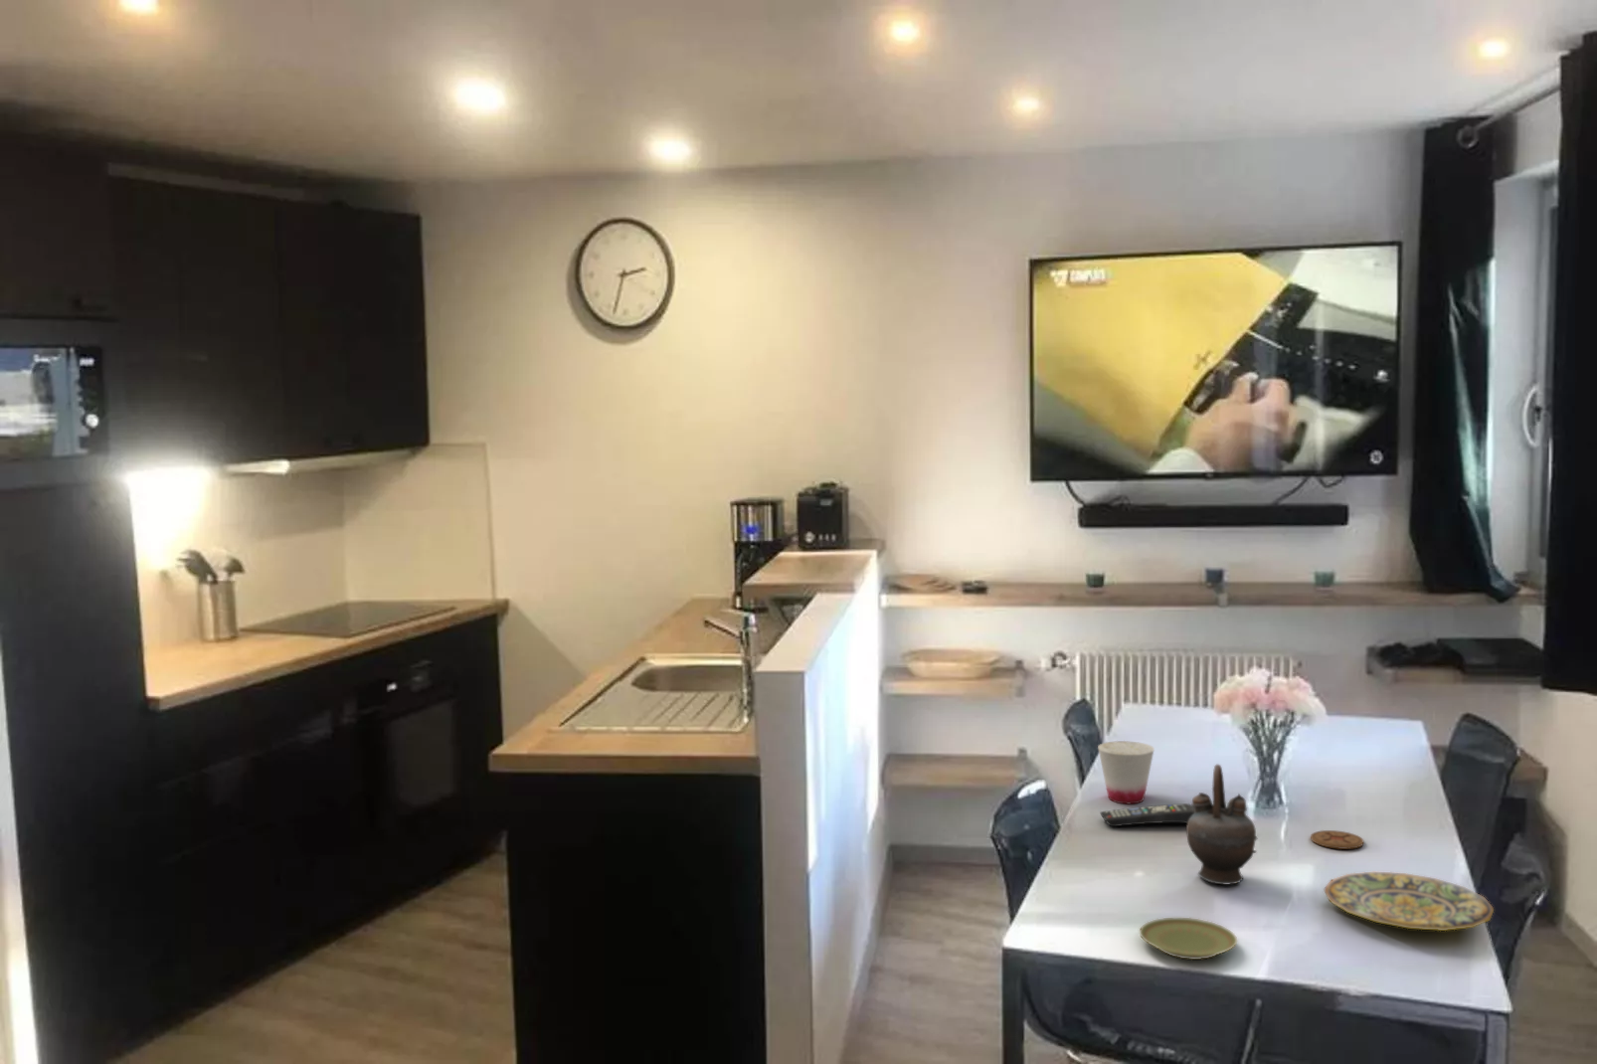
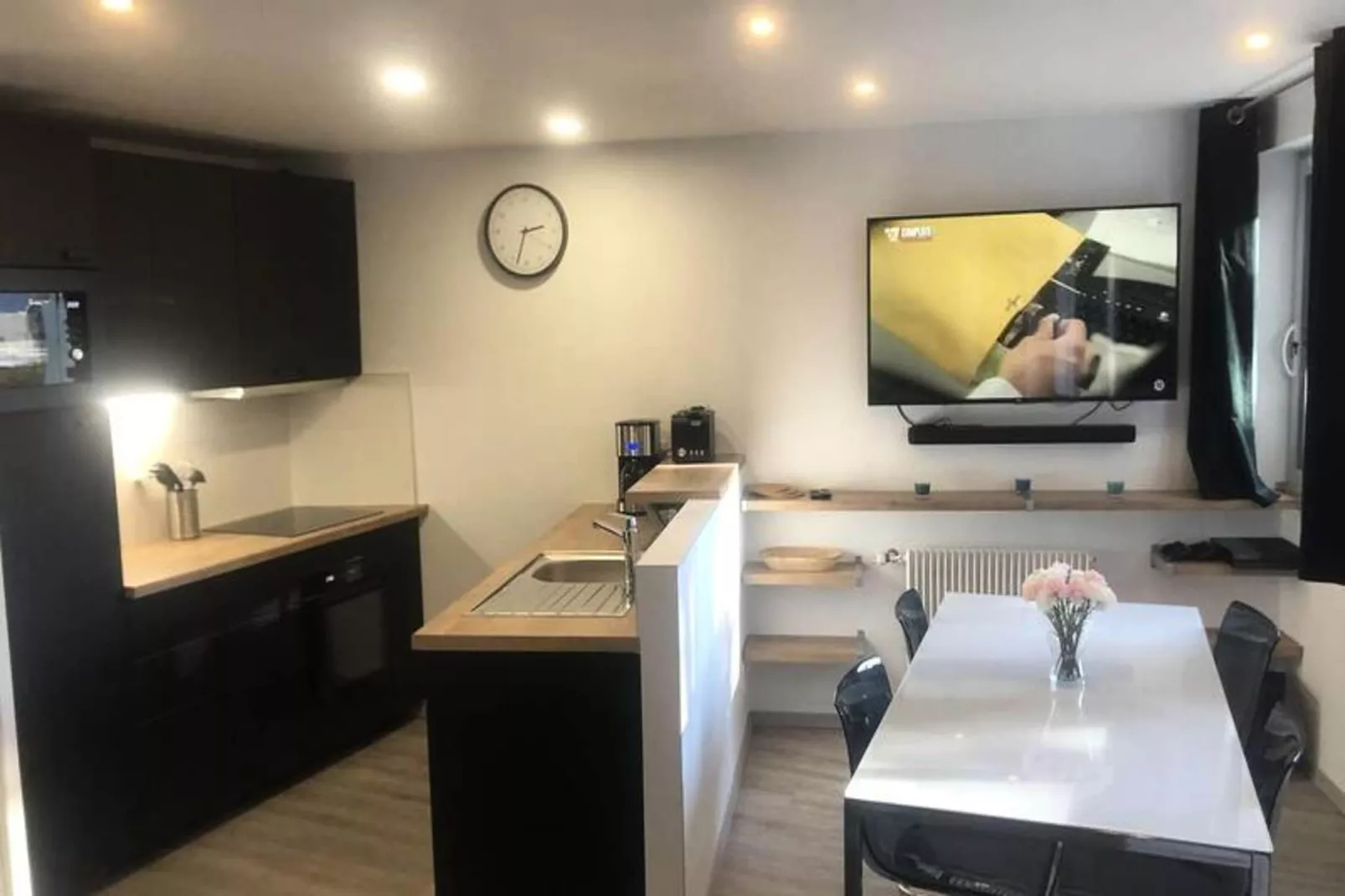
- plate [1139,917,1238,961]
- coaster [1310,829,1364,850]
- plate [1324,872,1495,932]
- teapot [1185,762,1257,885]
- remote control [1099,803,1194,829]
- cup [1097,740,1155,805]
